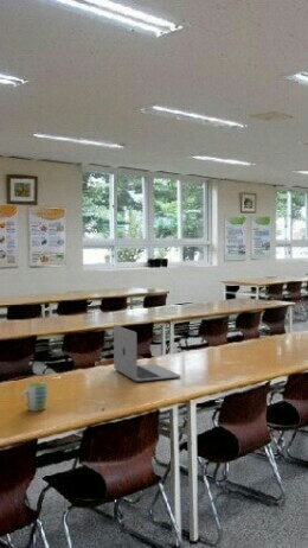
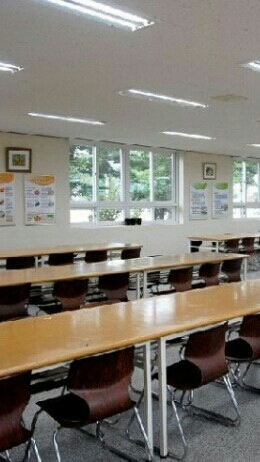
- mug [20,381,49,412]
- laptop [113,324,182,382]
